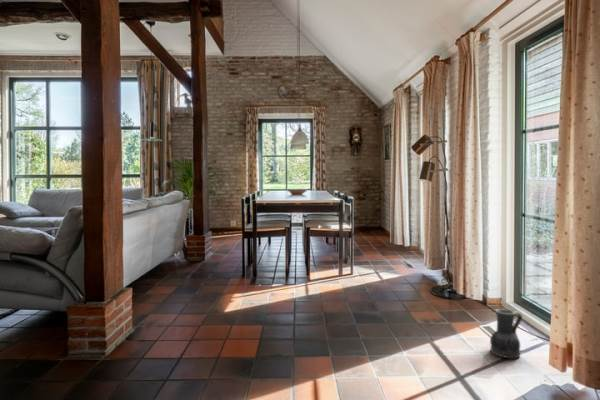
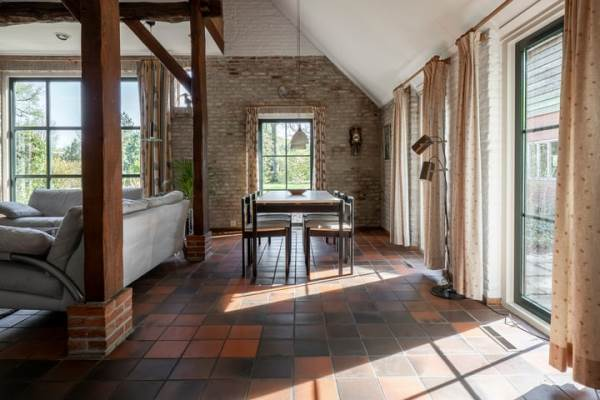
- vase [489,308,523,359]
